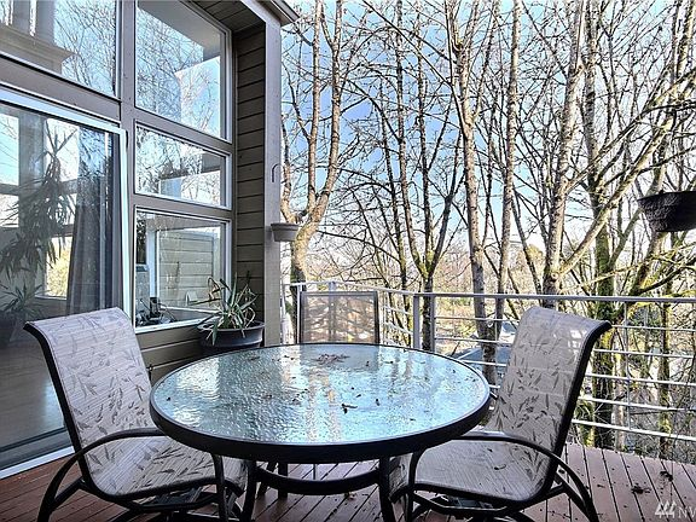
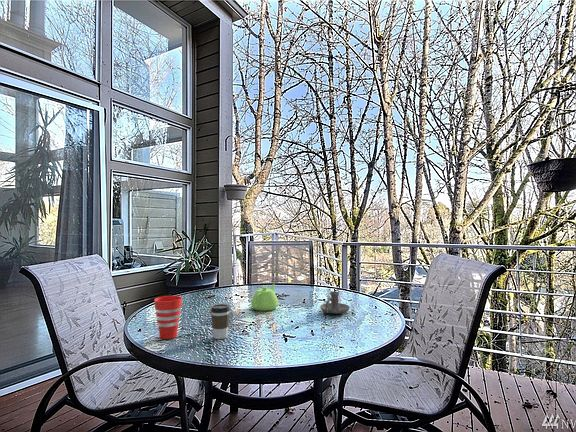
+ cup [153,295,183,340]
+ candle holder [319,290,351,315]
+ coffee cup [210,303,231,340]
+ teapot [250,283,279,312]
